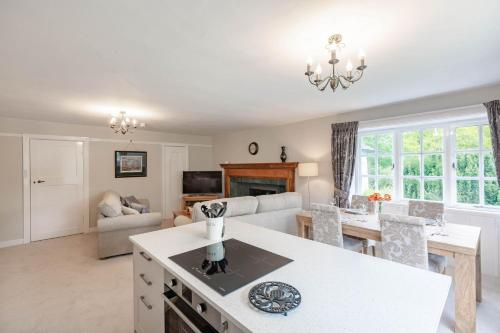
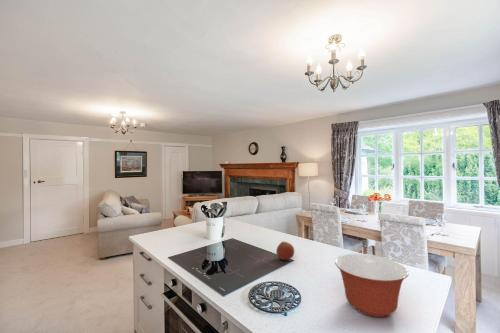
+ fruit [275,241,295,261]
+ mixing bowl [334,253,410,318]
